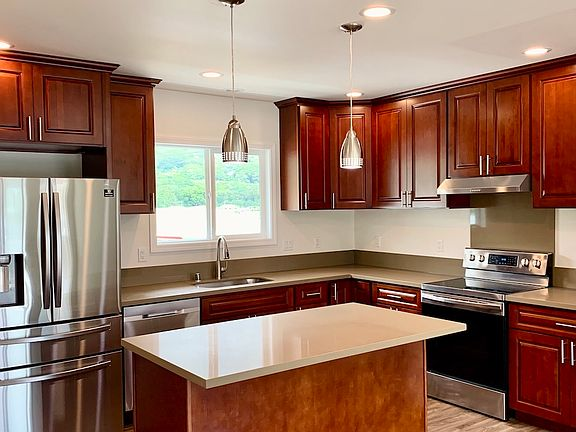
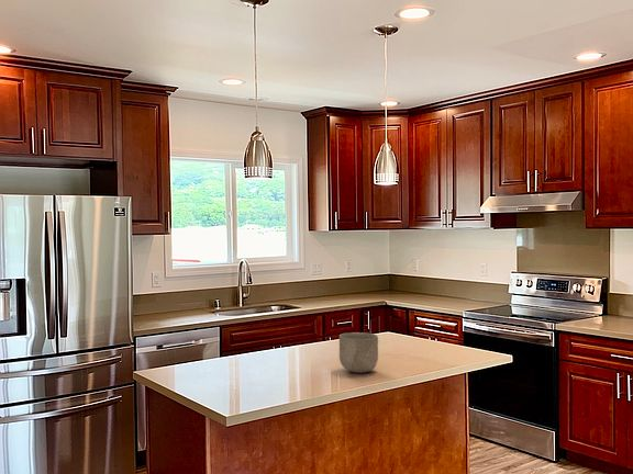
+ bowl [338,331,379,374]
